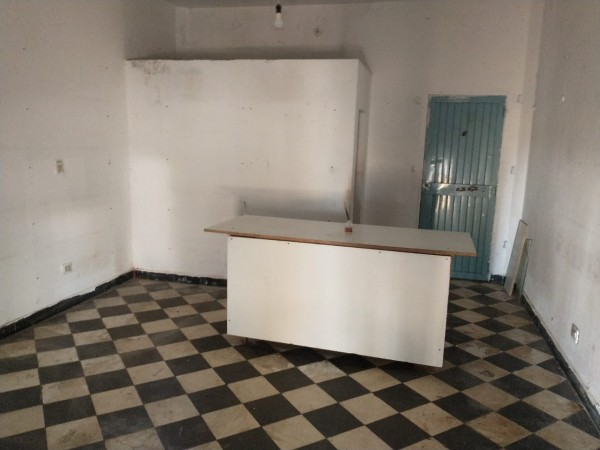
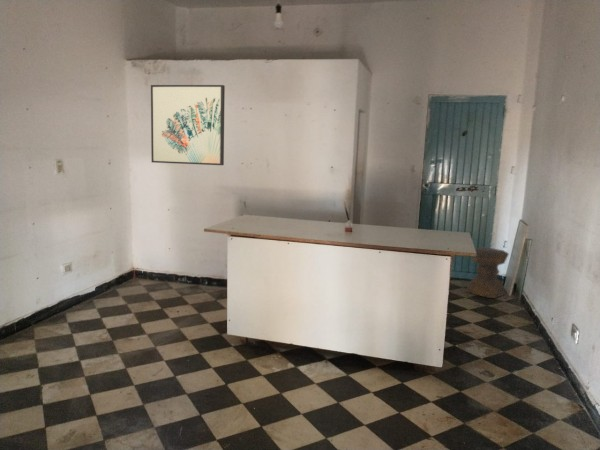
+ stool [464,246,510,299]
+ wall art [150,84,226,166]
